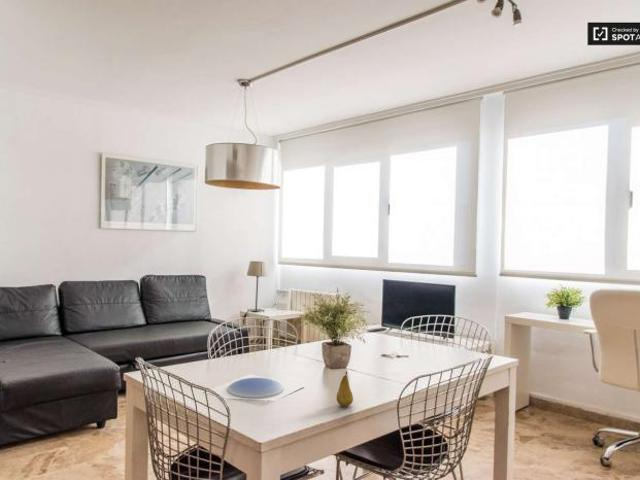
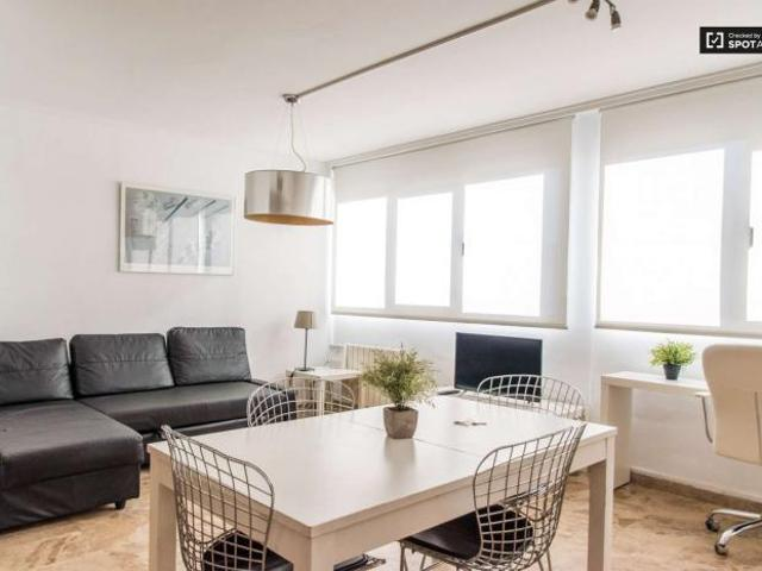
- fruit [335,371,354,407]
- plate [203,374,305,402]
